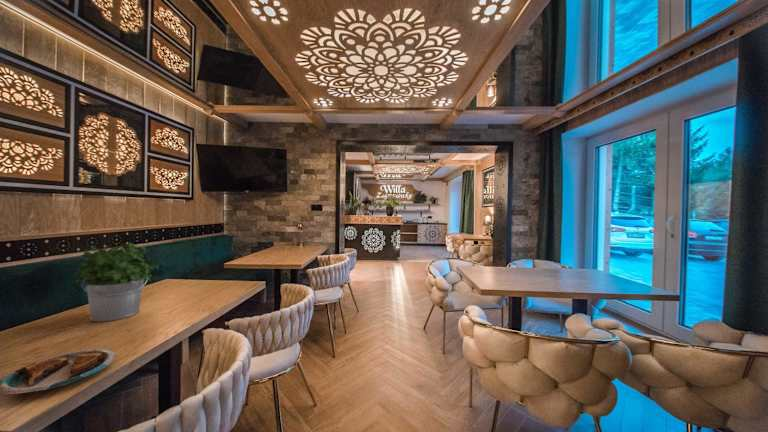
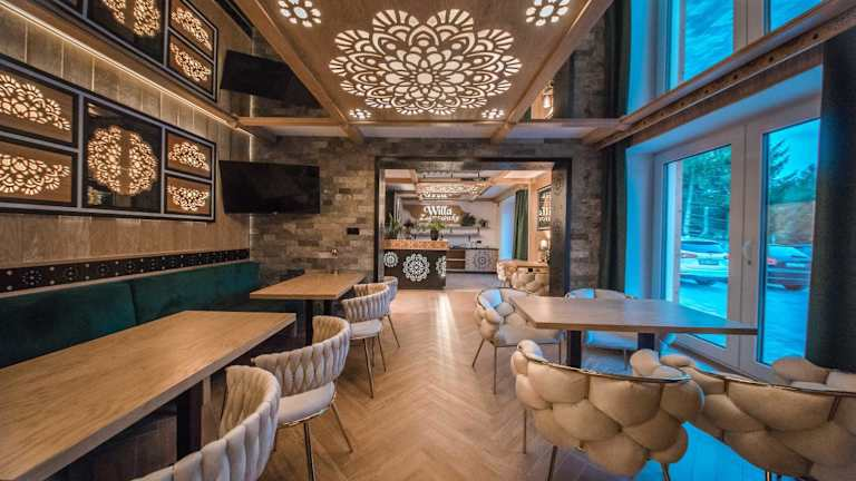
- potted plant [73,242,160,322]
- plate [0,348,116,396]
